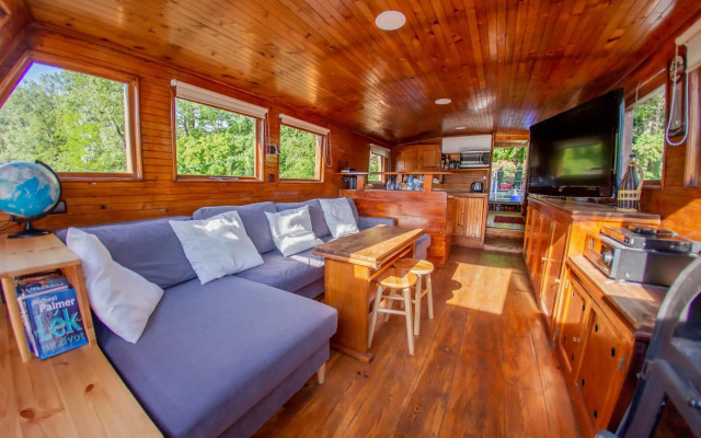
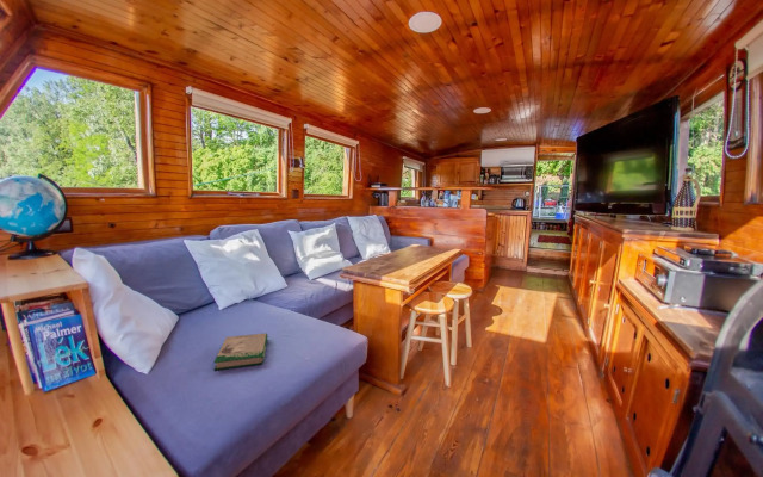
+ book [213,332,269,371]
